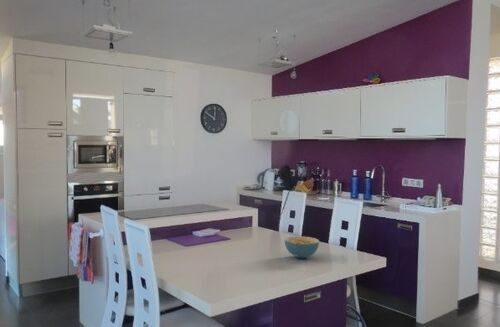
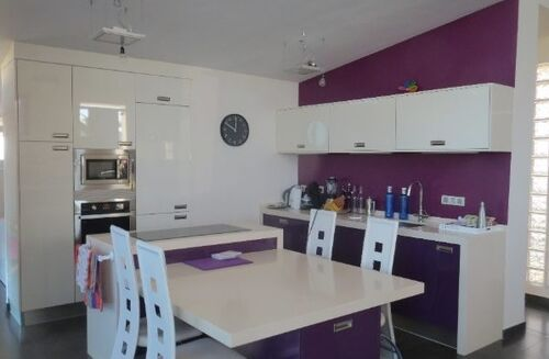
- cereal bowl [284,235,320,259]
